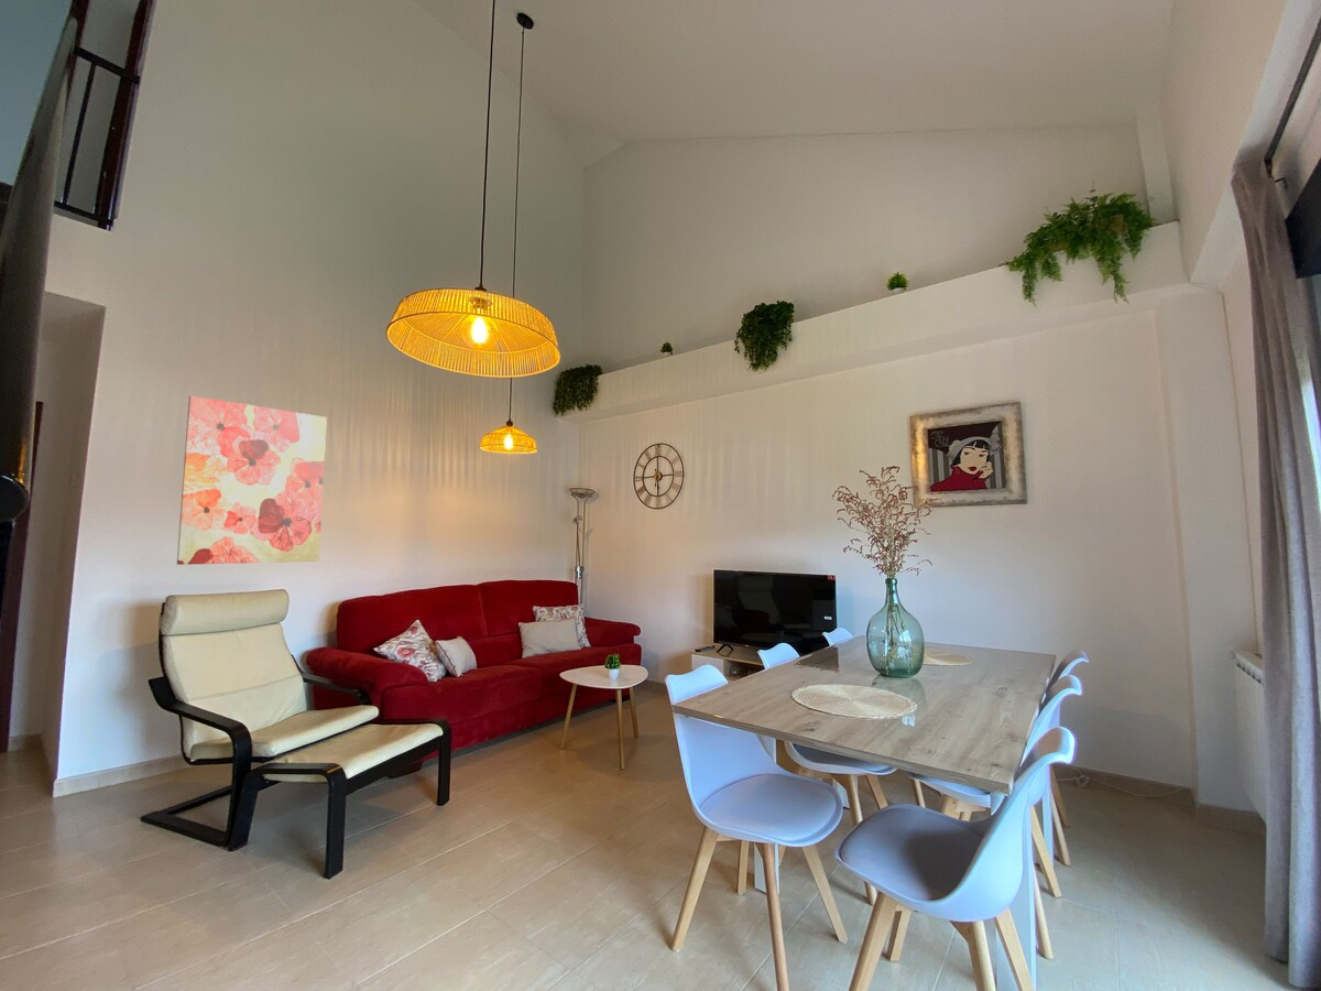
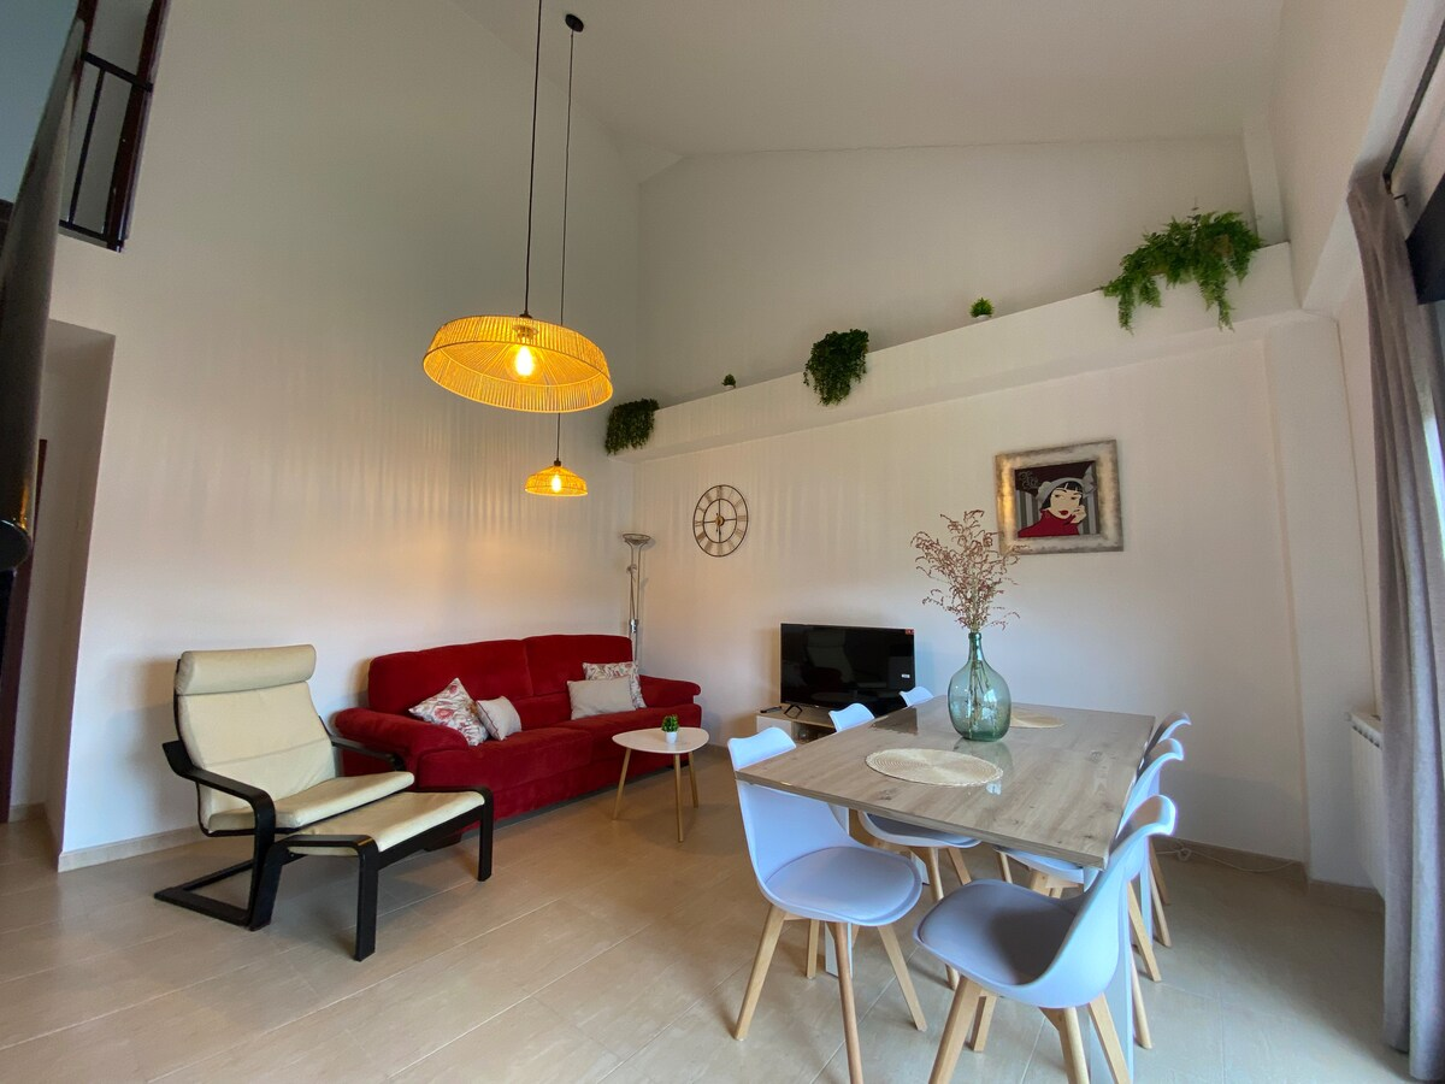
- wall art [176,394,328,566]
